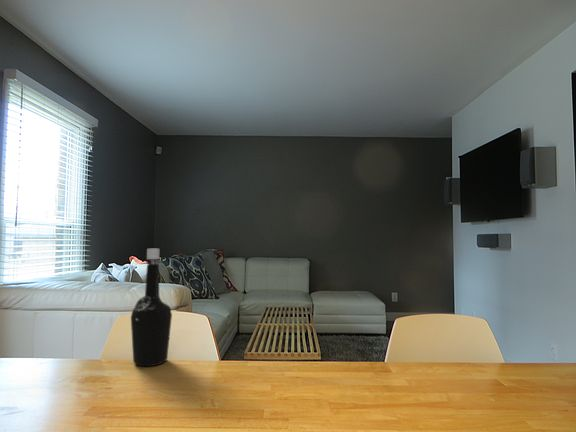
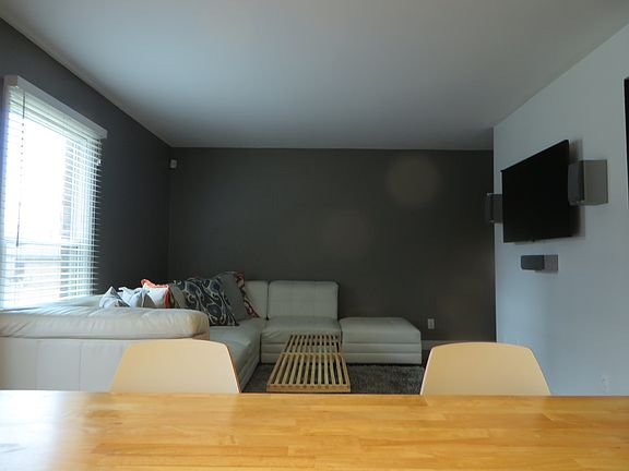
- bottle [130,248,173,367]
